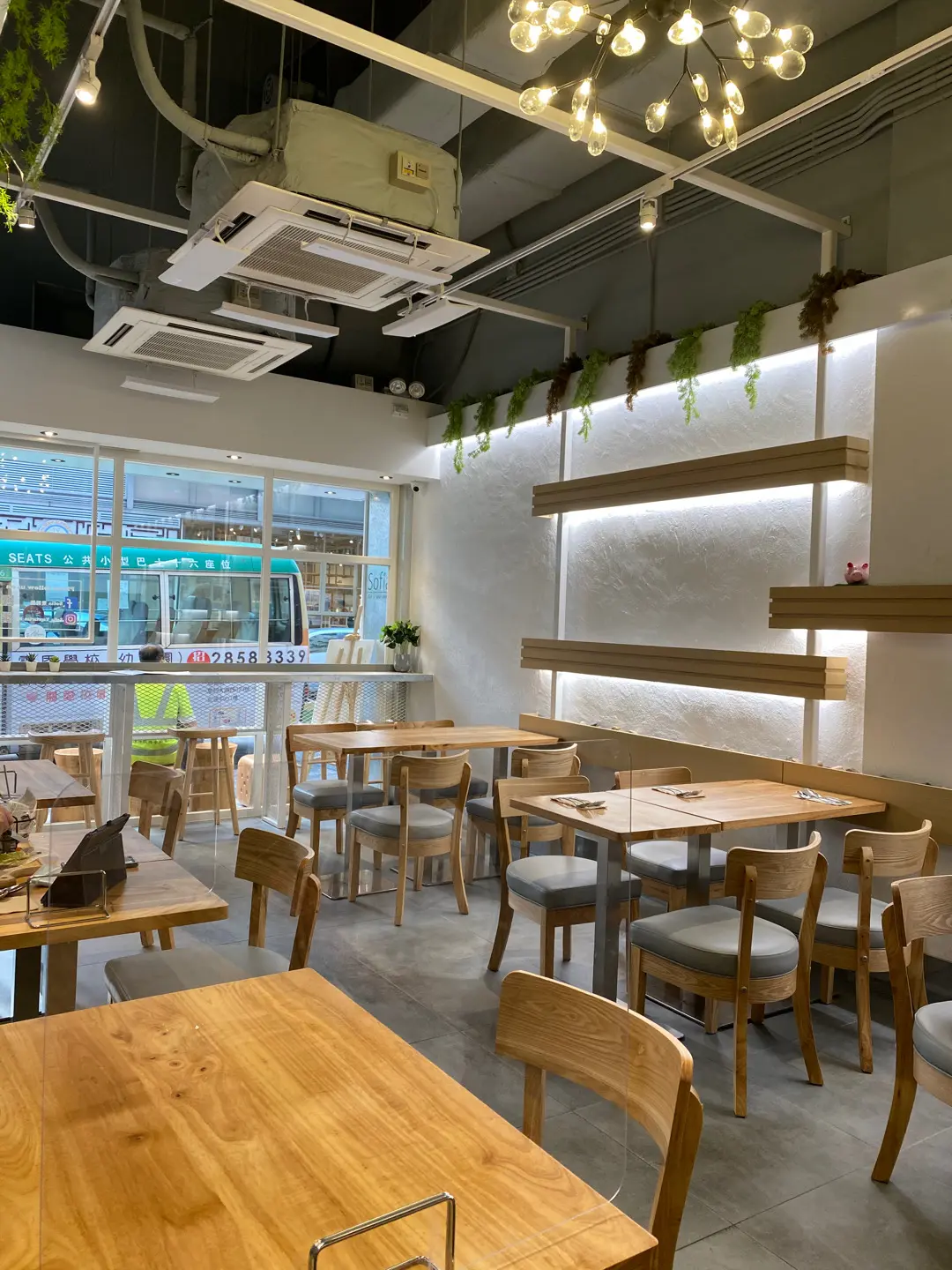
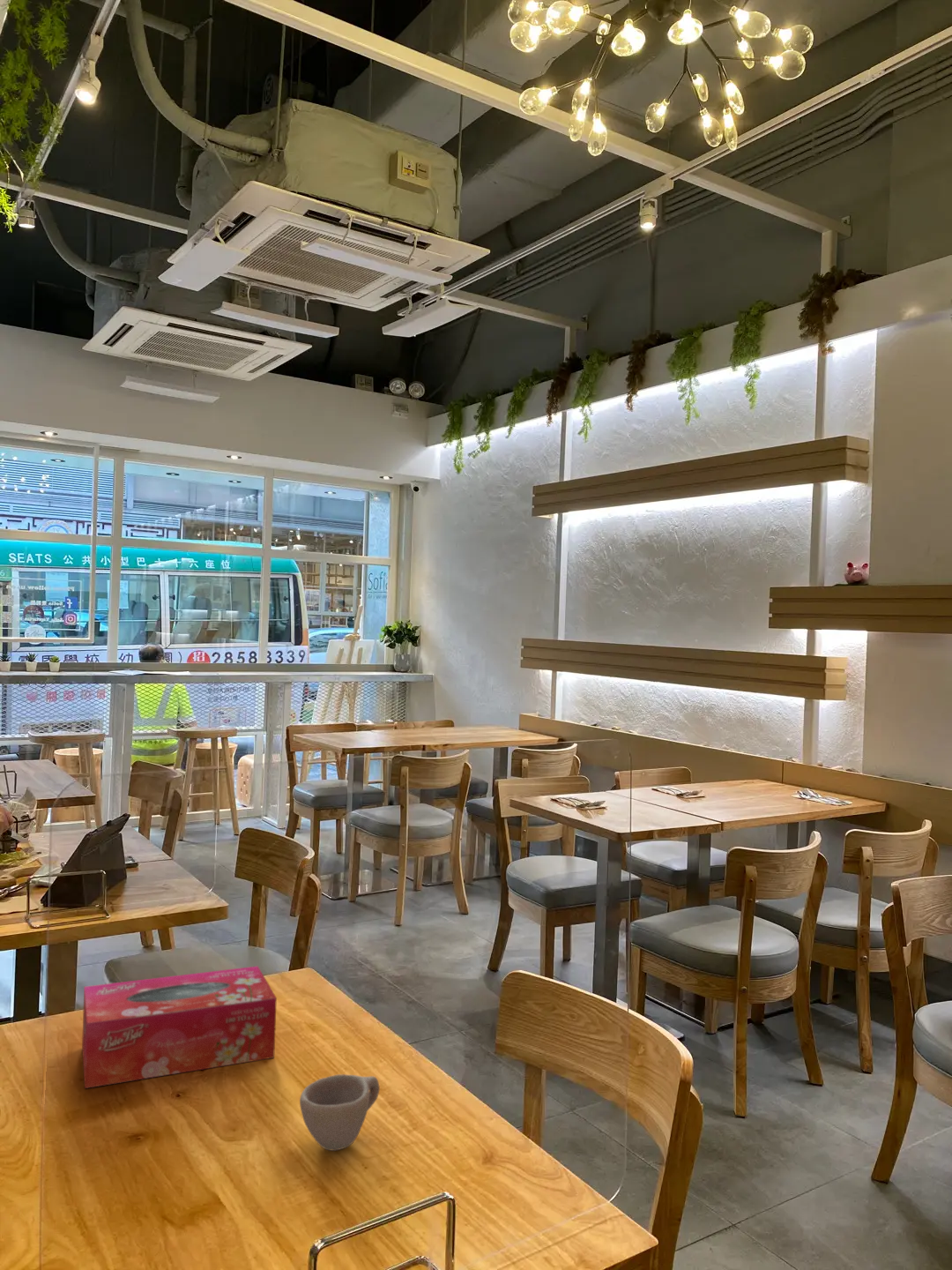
+ tissue box [81,965,278,1089]
+ cup [299,1073,381,1152]
